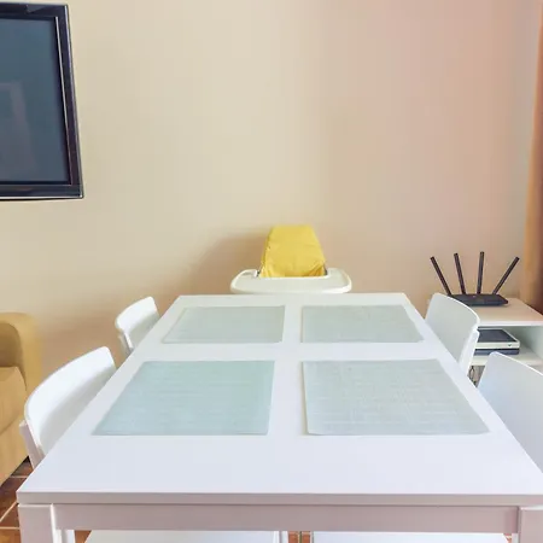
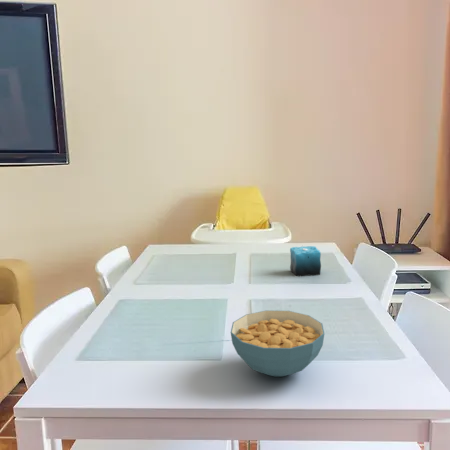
+ candle [289,244,322,277]
+ cereal bowl [230,309,325,378]
